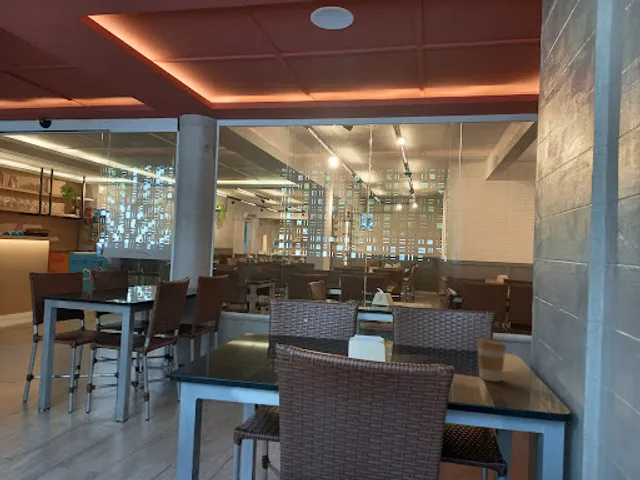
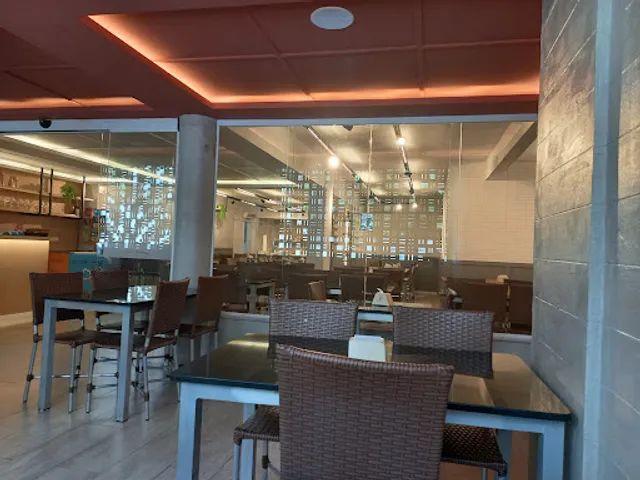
- coffee cup [476,337,508,382]
